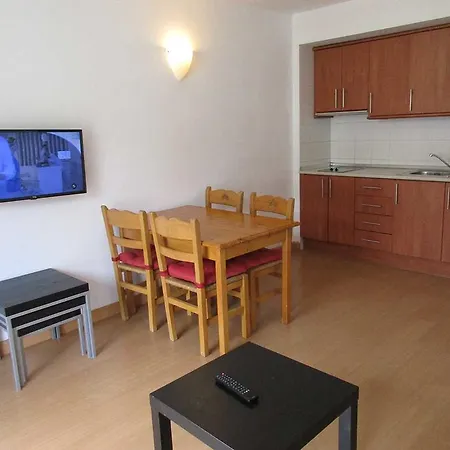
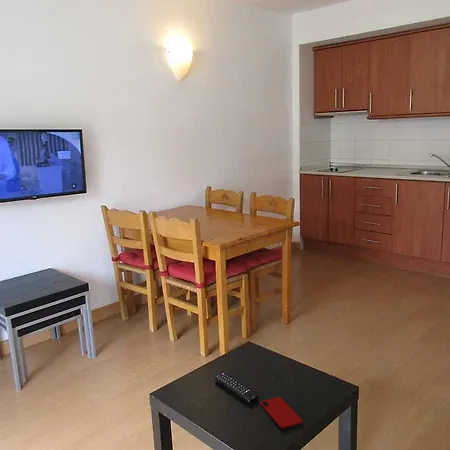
+ smartphone [259,396,303,430]
